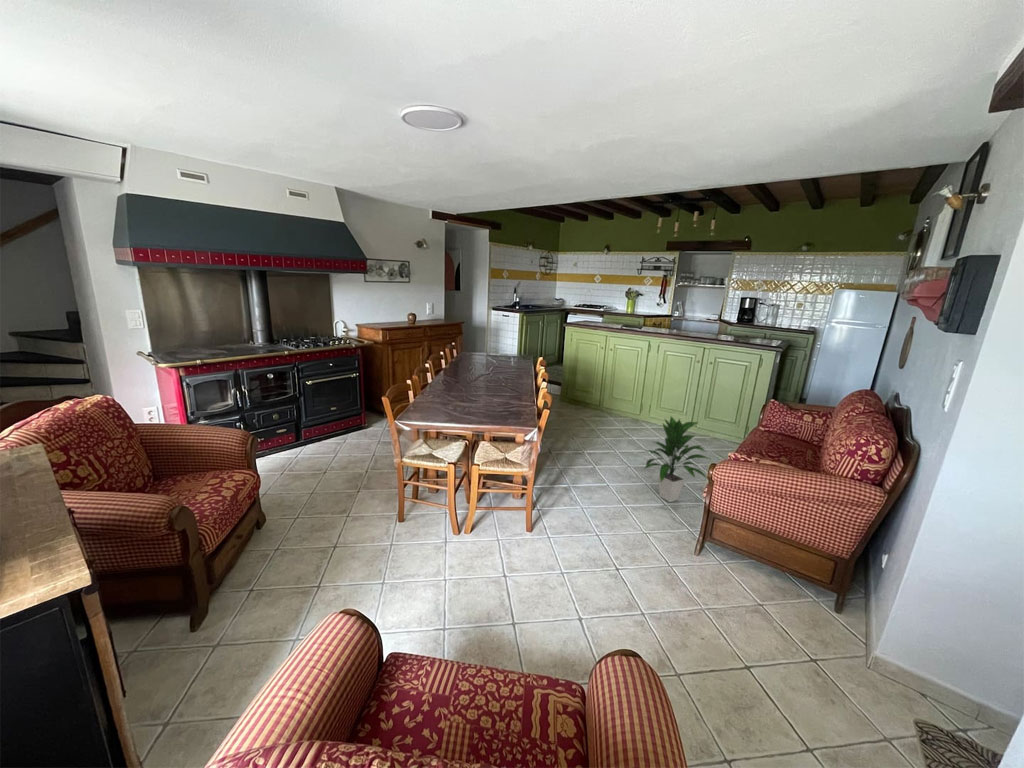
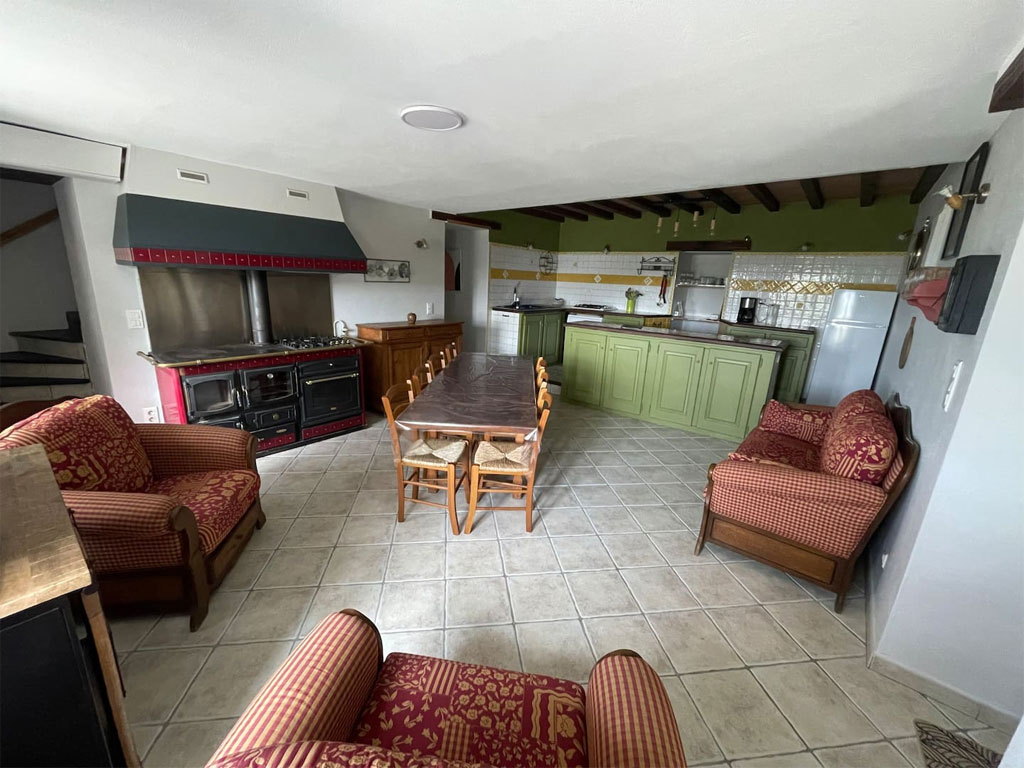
- indoor plant [643,415,711,503]
